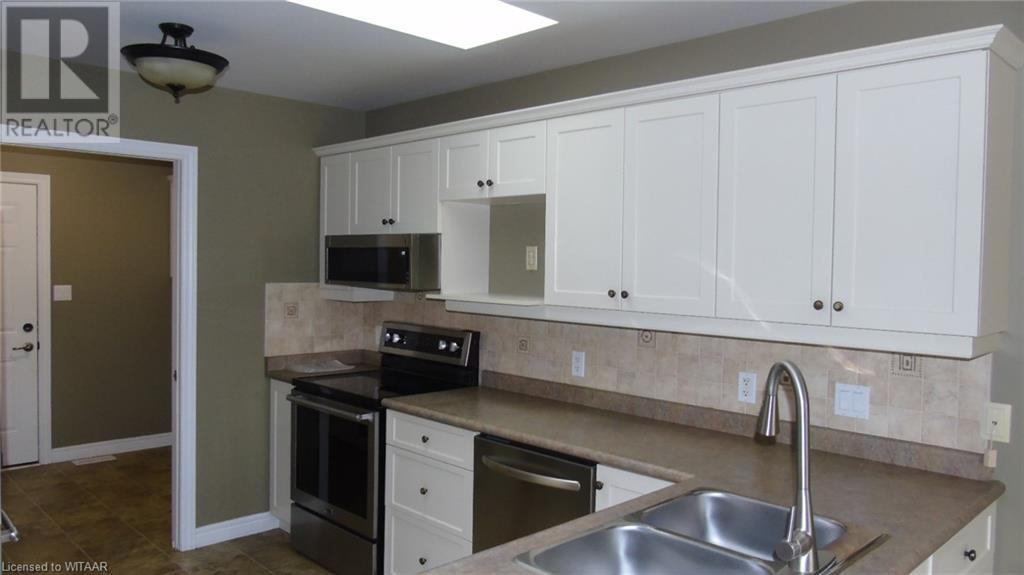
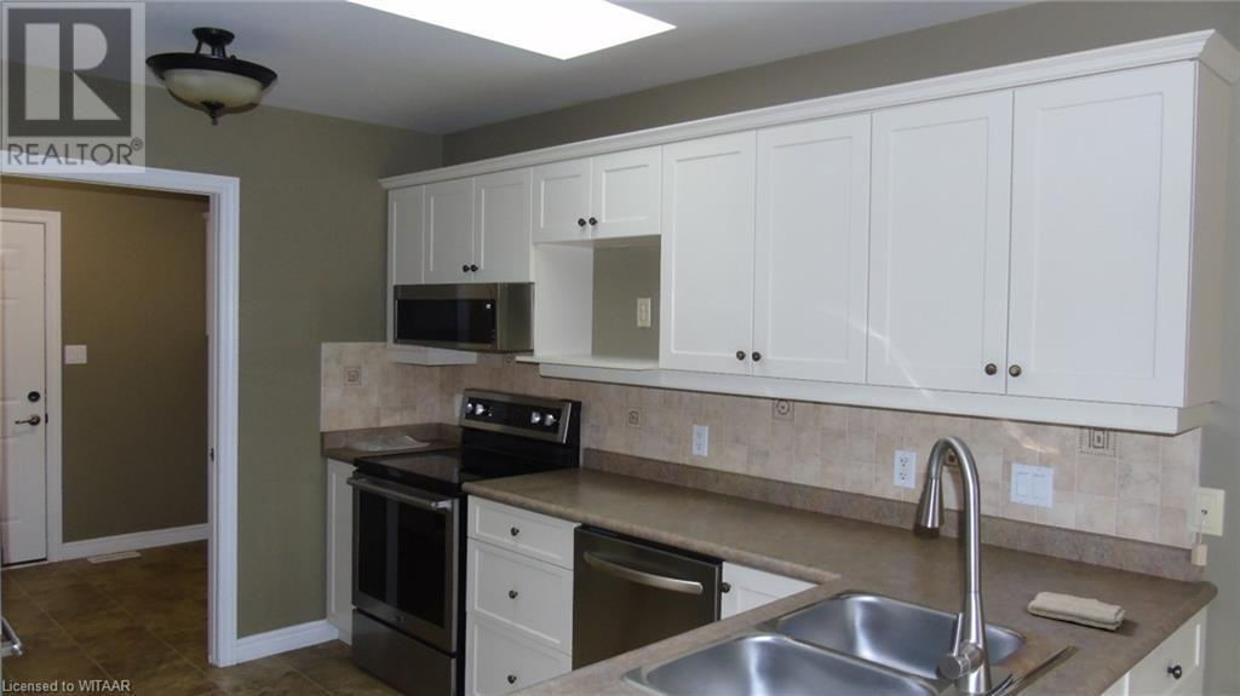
+ washcloth [1026,591,1127,632]
